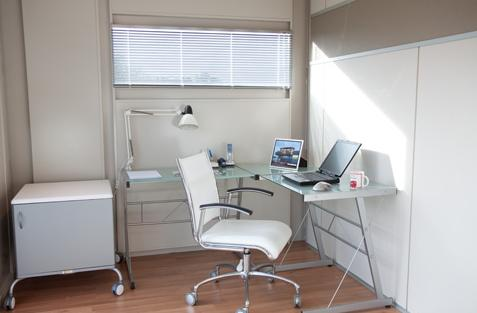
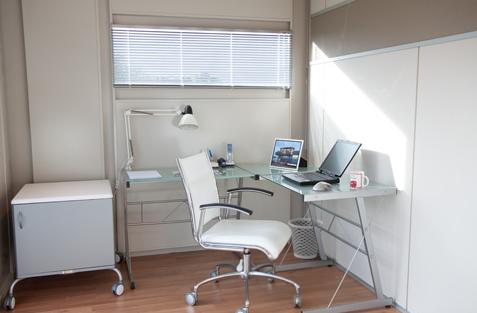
+ wastebasket [288,217,324,260]
